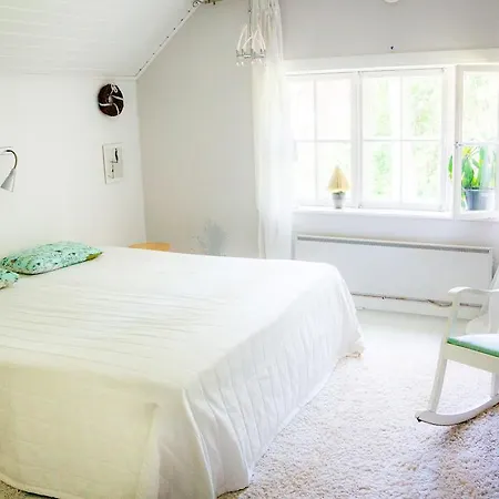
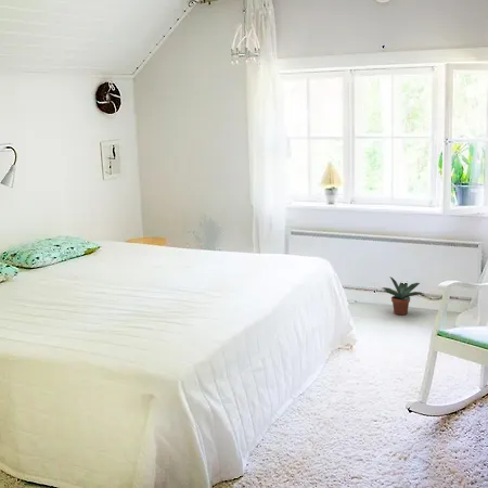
+ potted plant [382,277,424,316]
